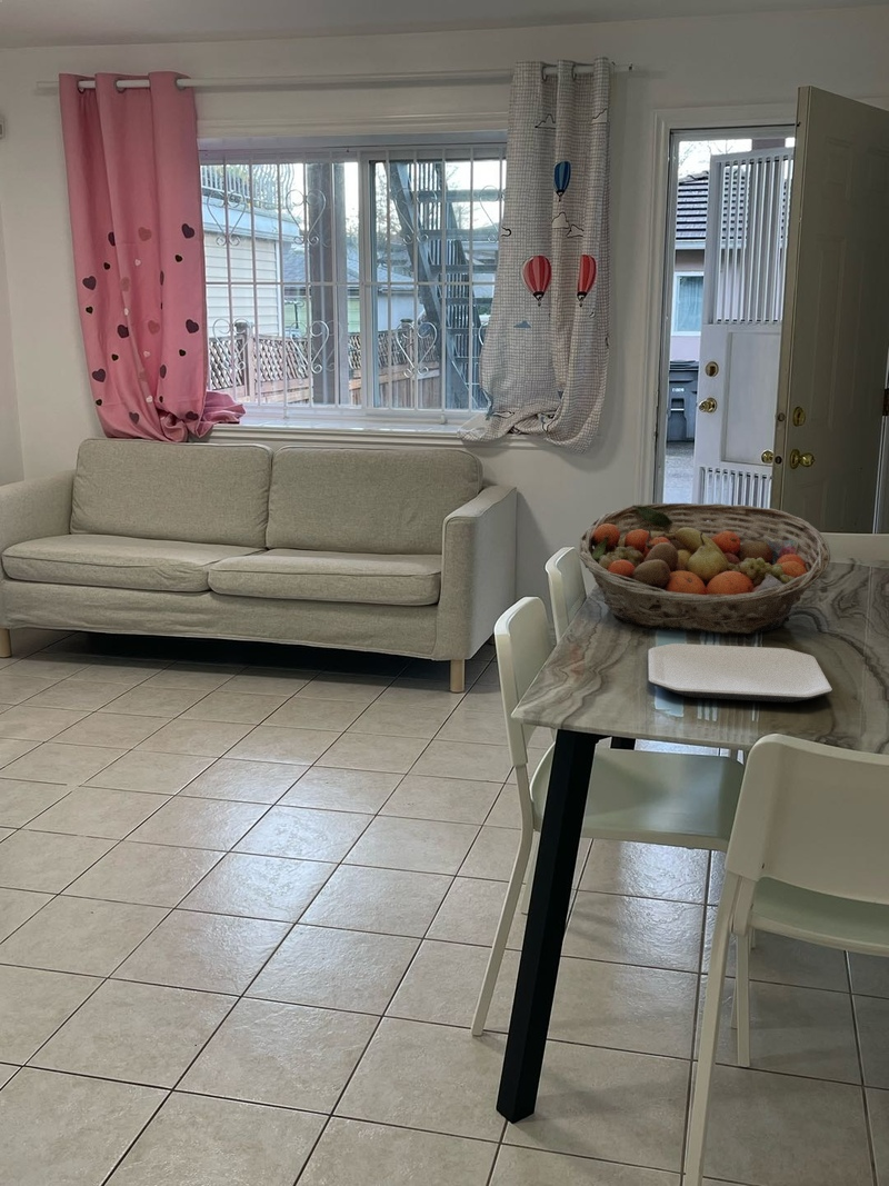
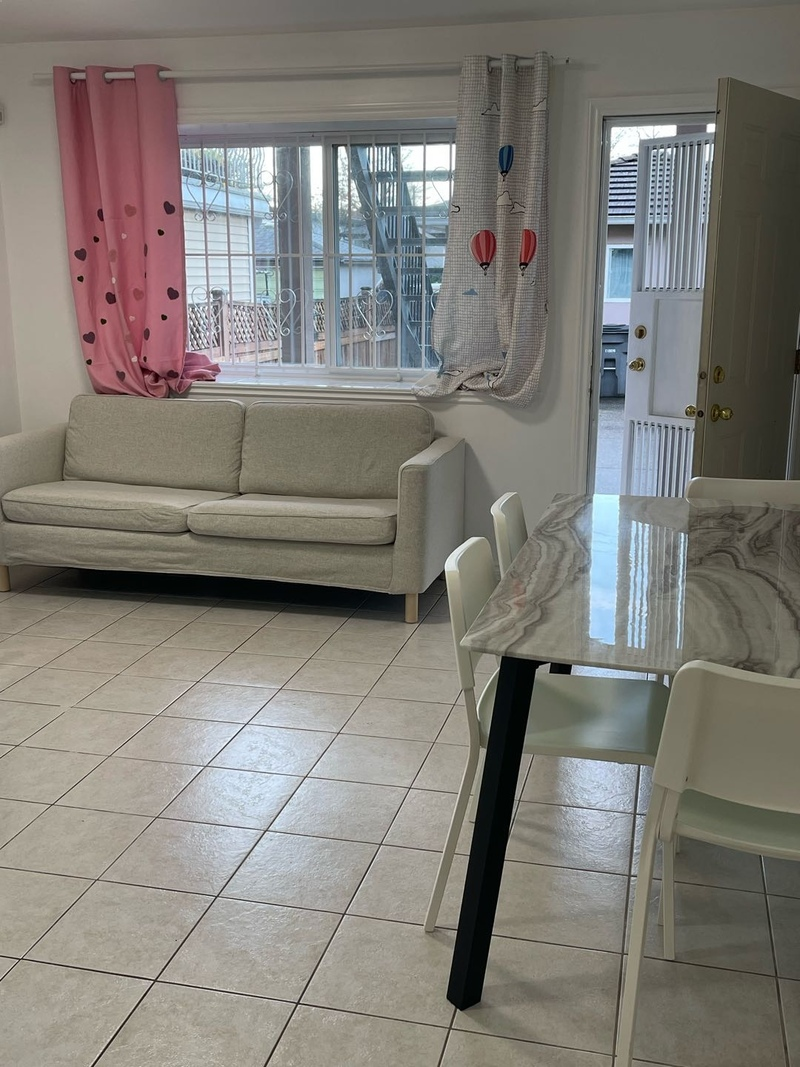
- plate [647,642,833,704]
- fruit basket [576,502,831,635]
